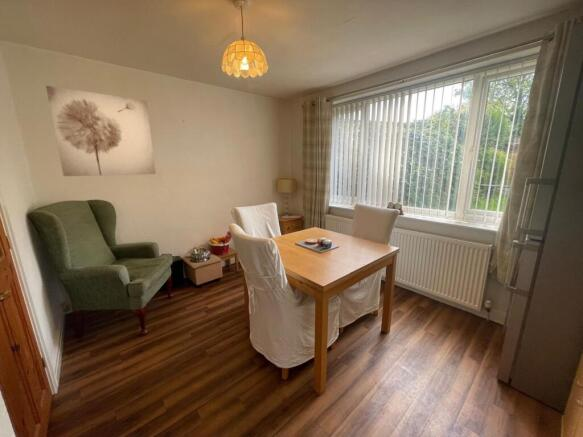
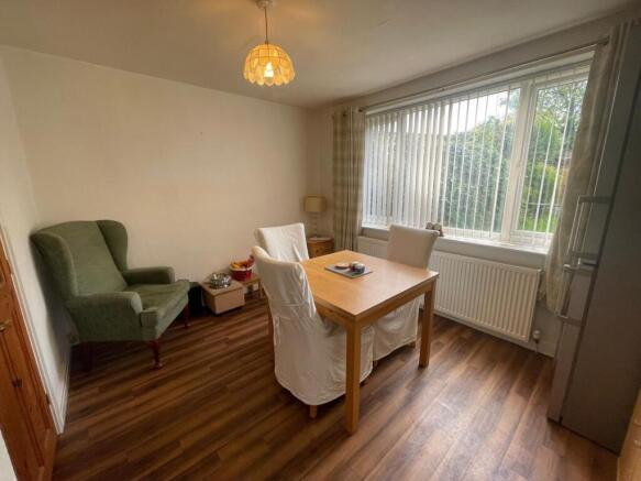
- wall art [45,85,157,177]
